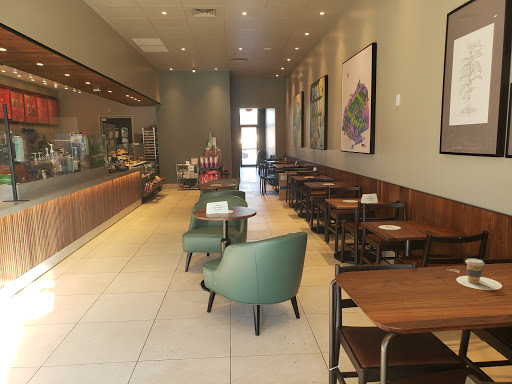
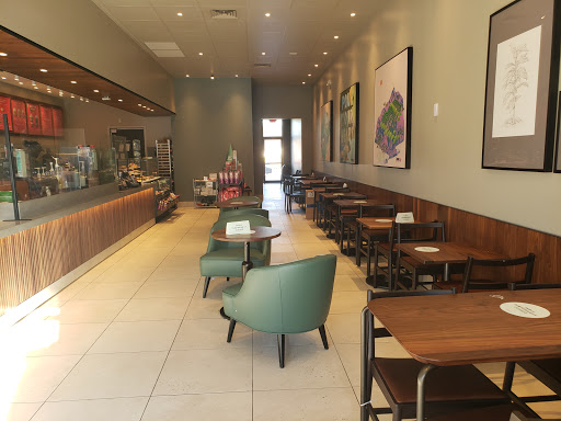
- coffee cup [464,258,485,285]
